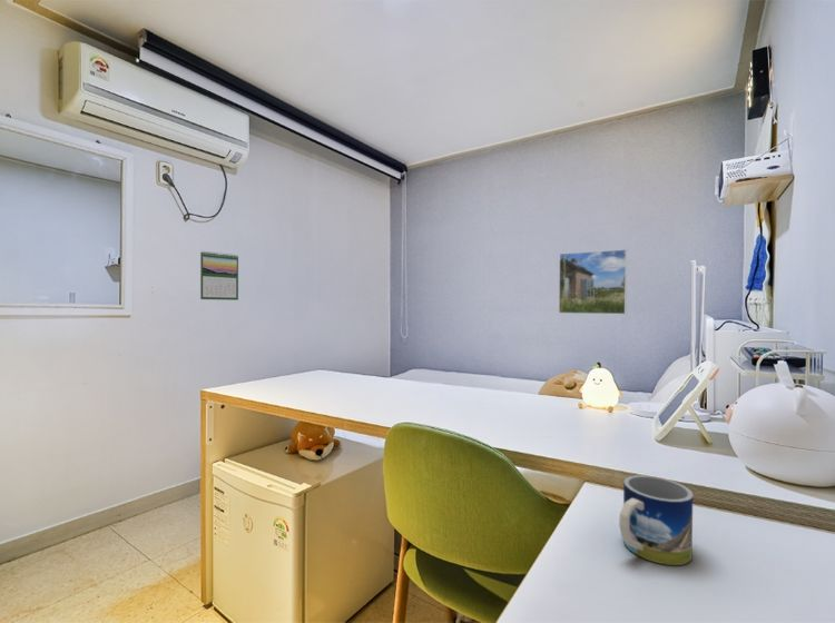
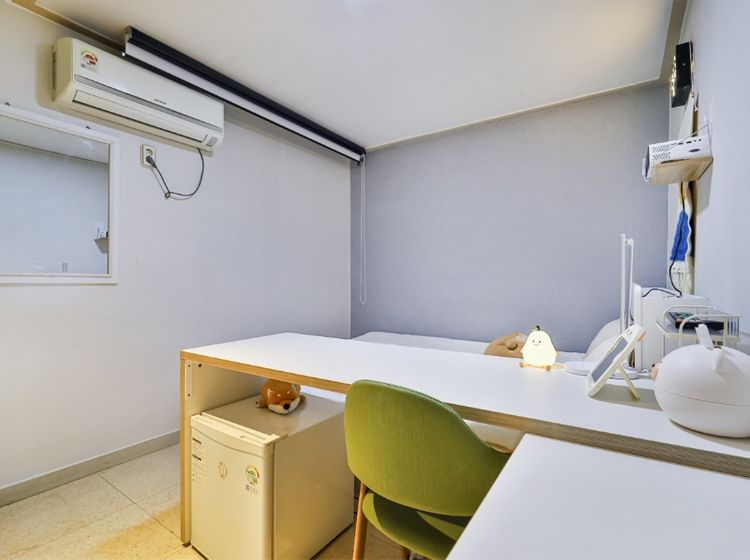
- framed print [558,248,628,315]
- mug [618,474,694,566]
- calendar [199,250,239,301]
